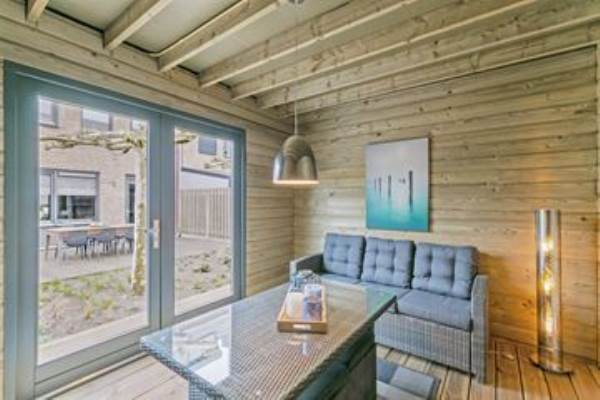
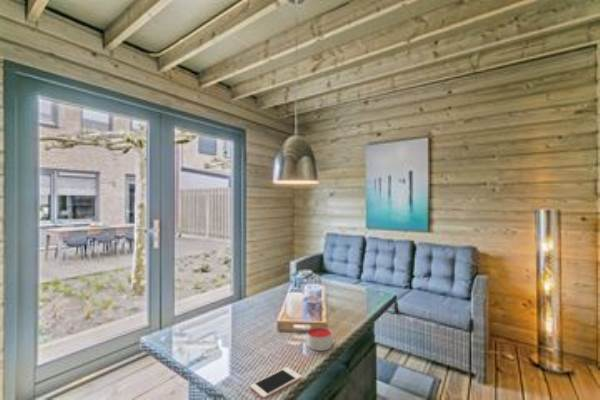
+ cell phone [249,366,303,400]
+ candle [306,326,333,352]
